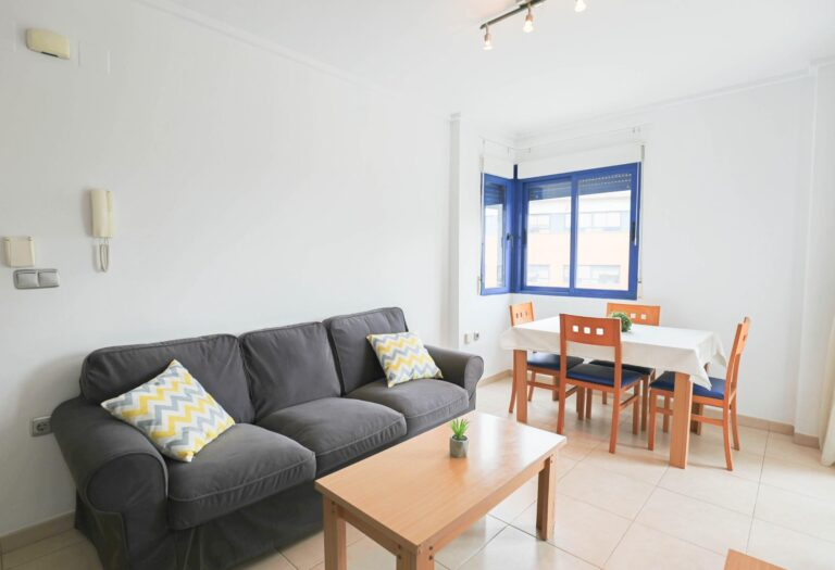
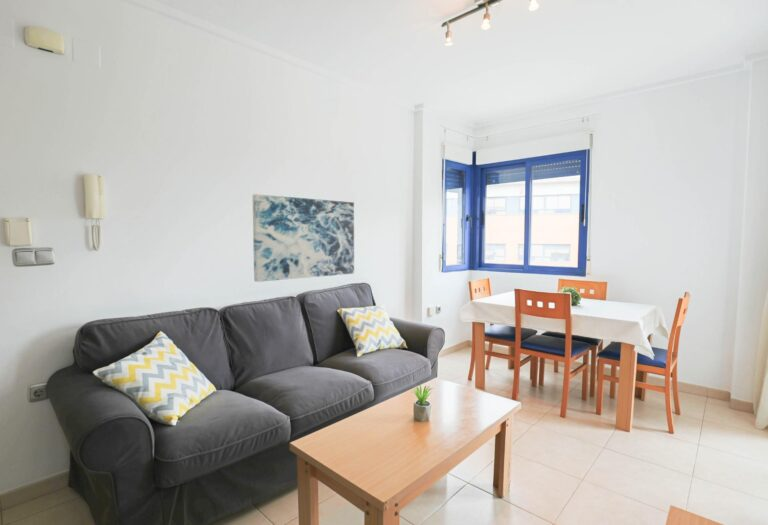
+ wall art [252,193,355,283]
